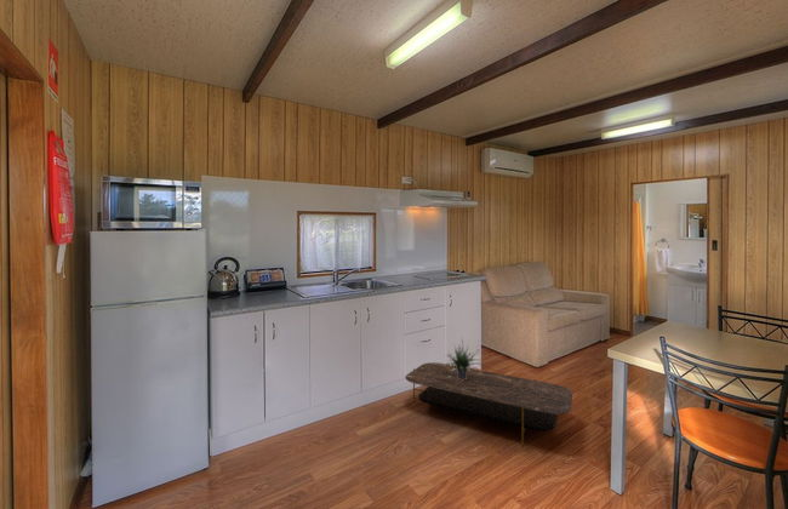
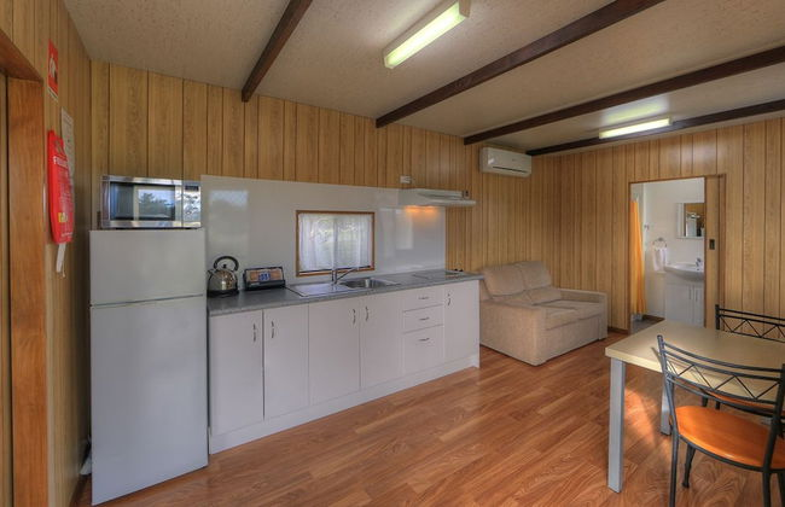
- potted plant [445,336,485,381]
- coffee table [404,361,573,450]
